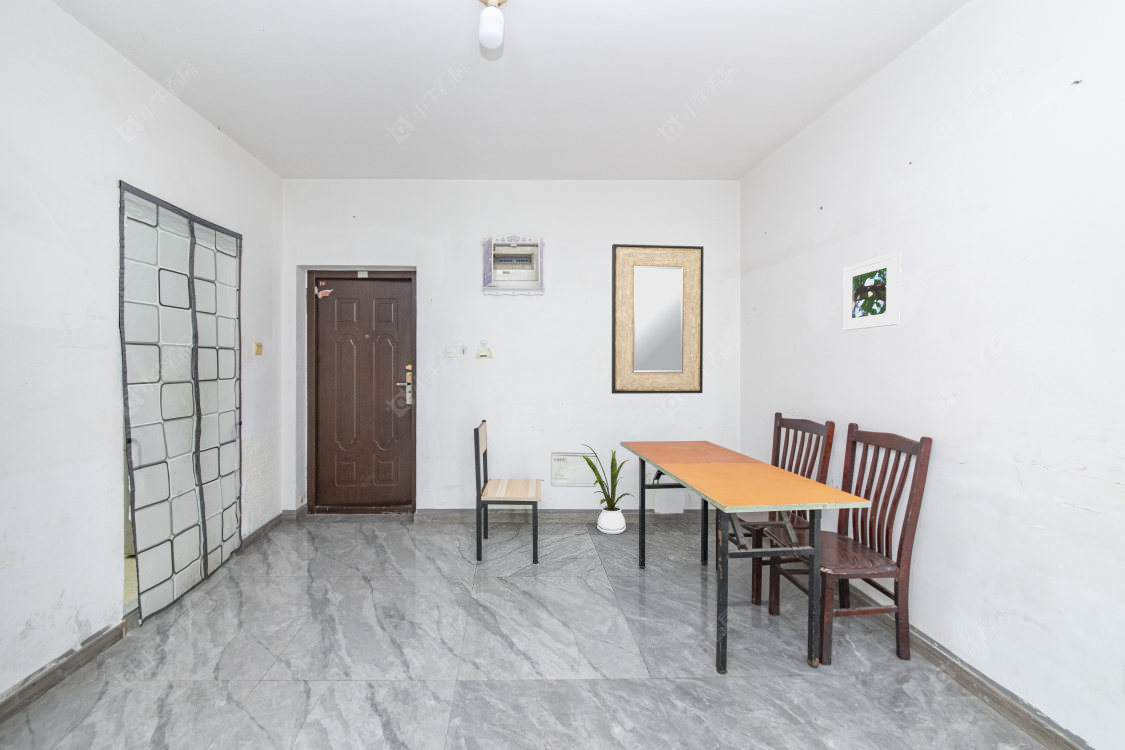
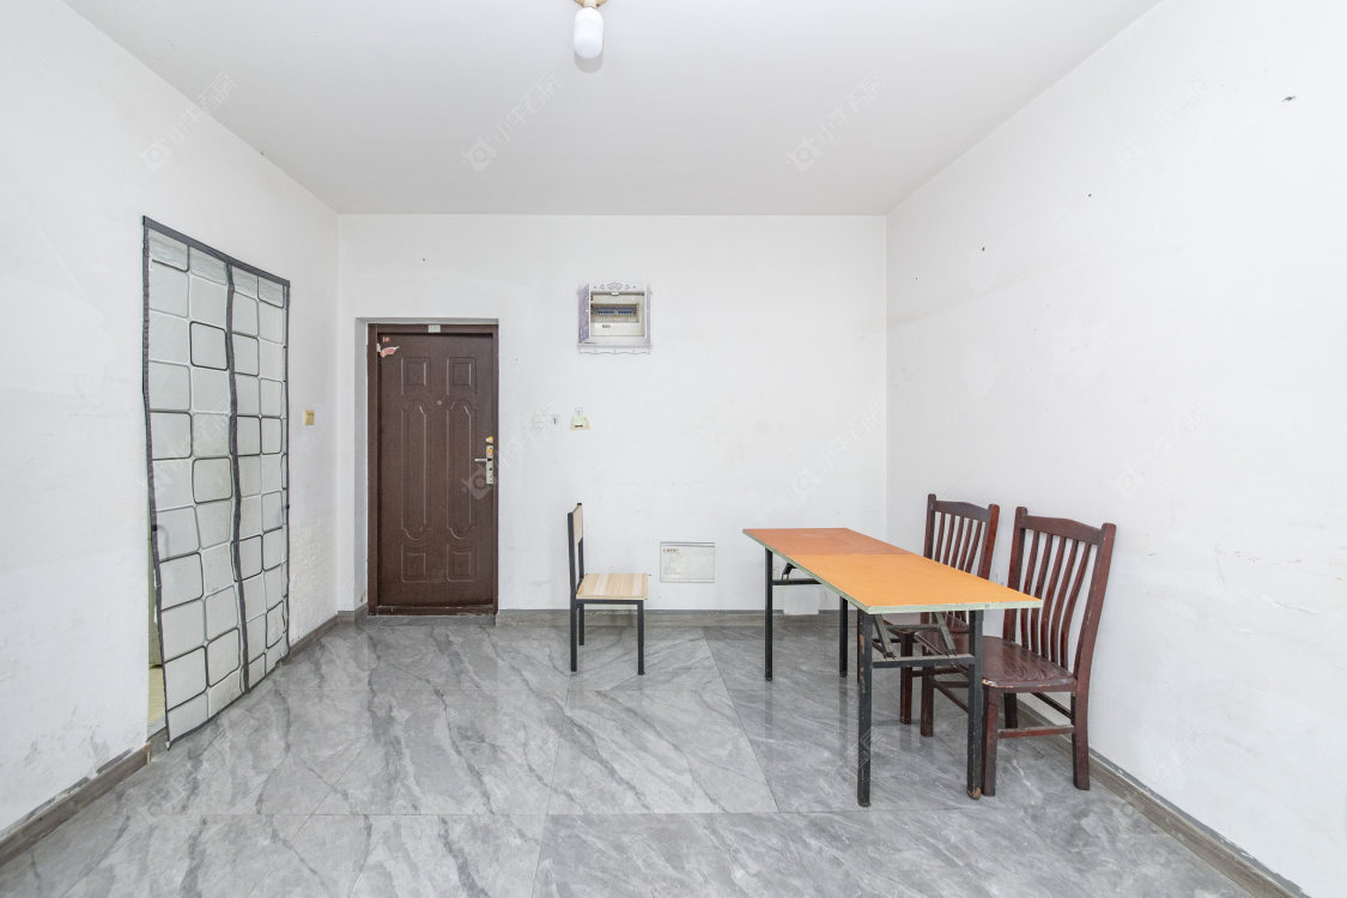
- home mirror [611,243,705,395]
- house plant [580,443,636,535]
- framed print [842,251,901,331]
